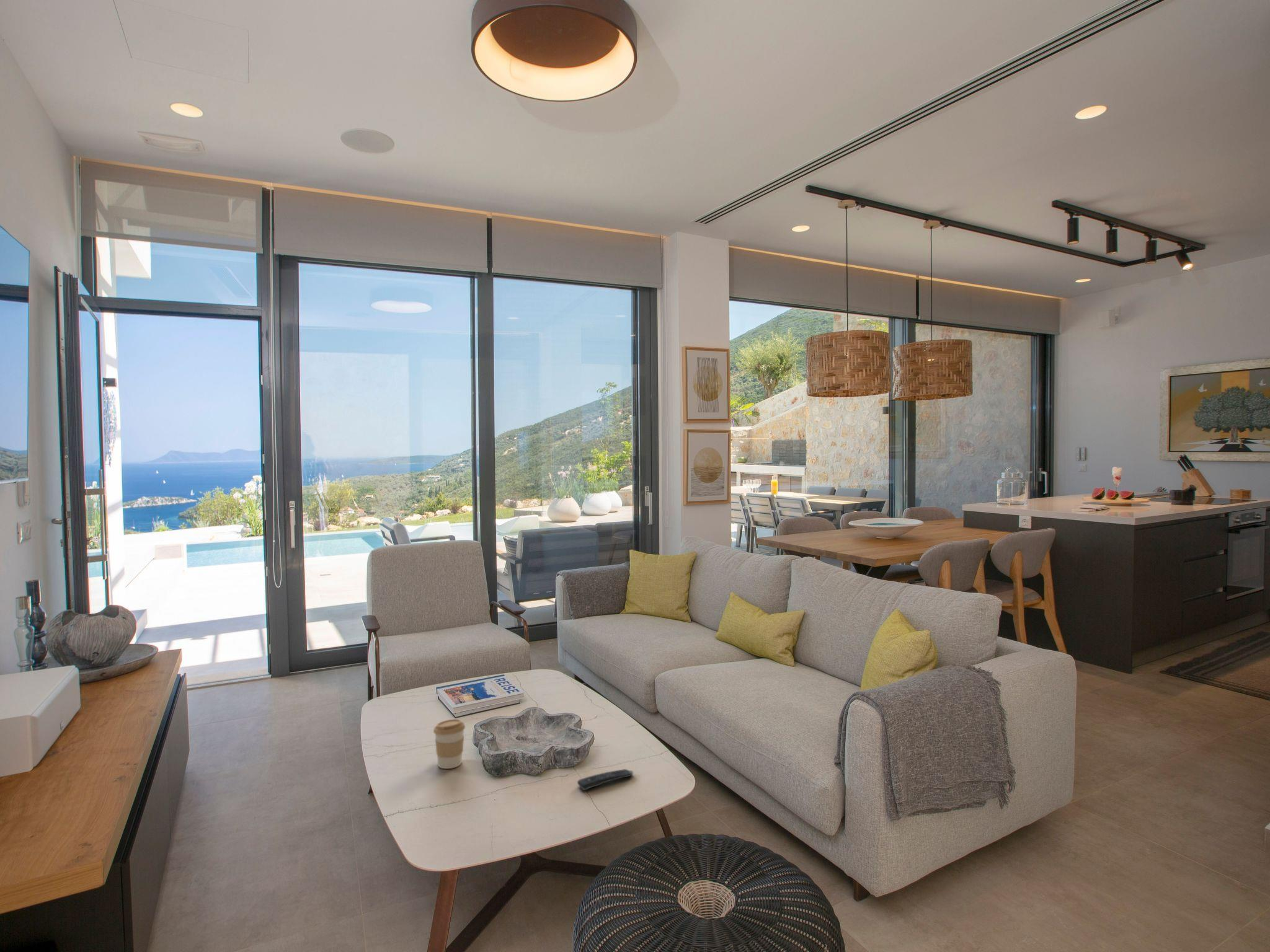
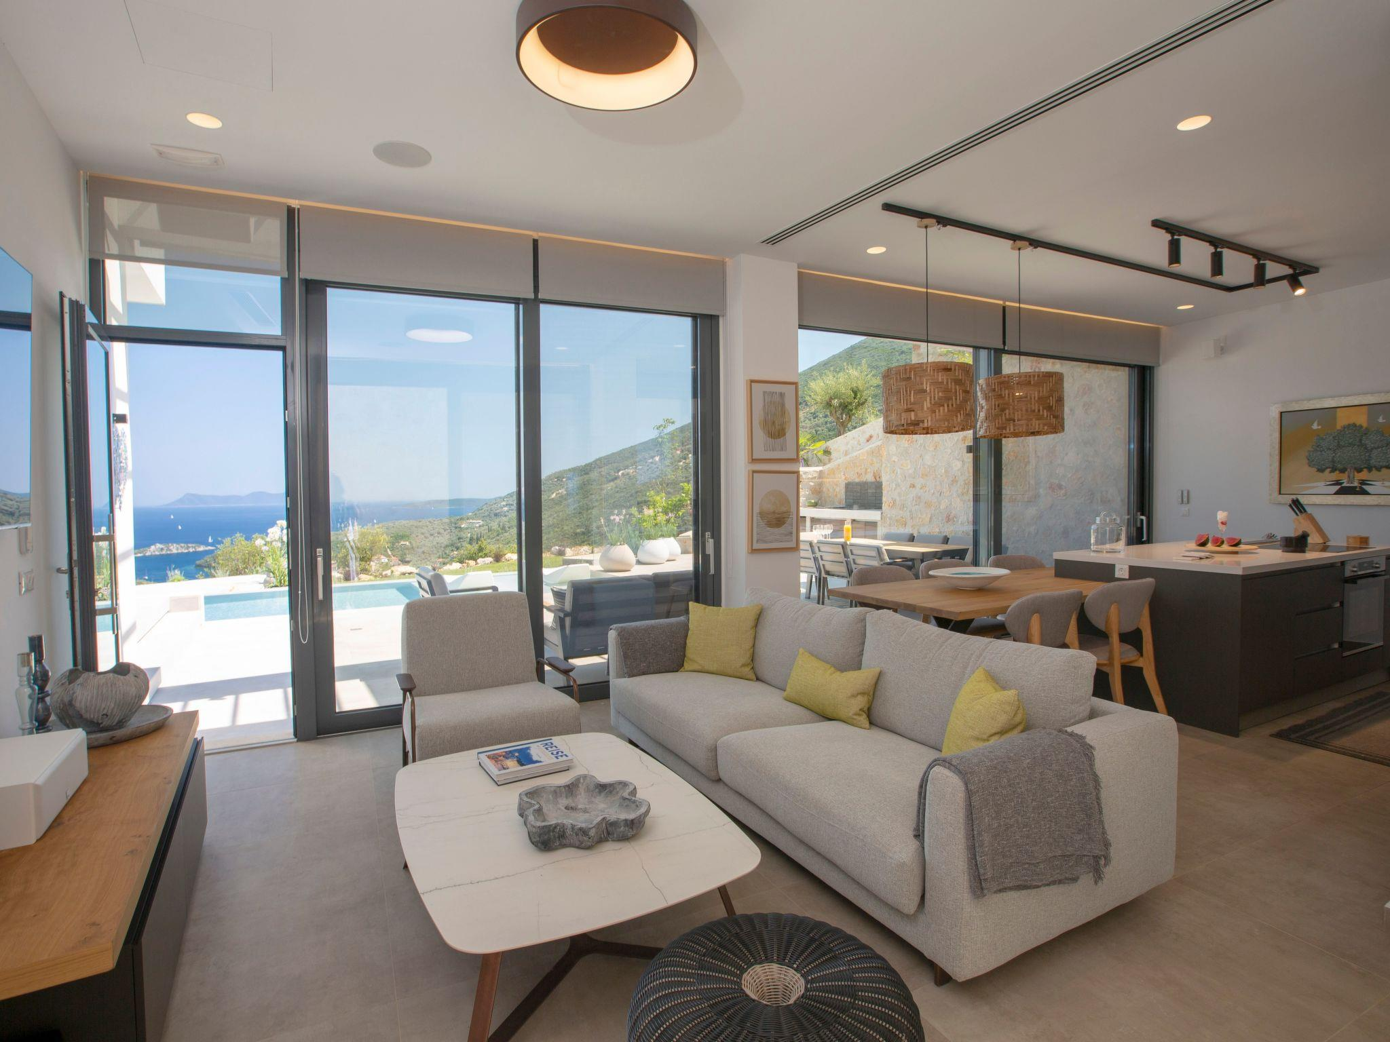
- remote control [577,769,634,791]
- coffee cup [433,718,466,769]
